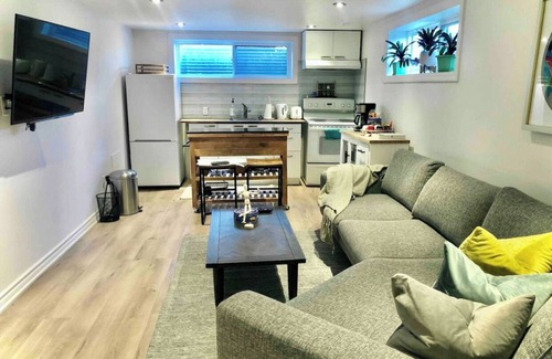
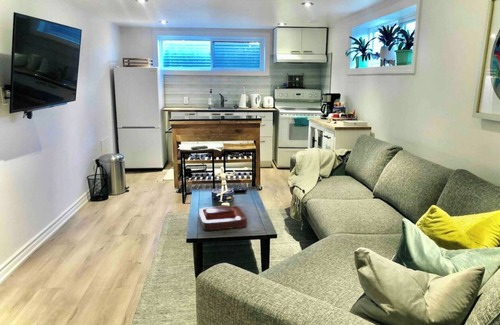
+ decorative tray [198,205,248,232]
